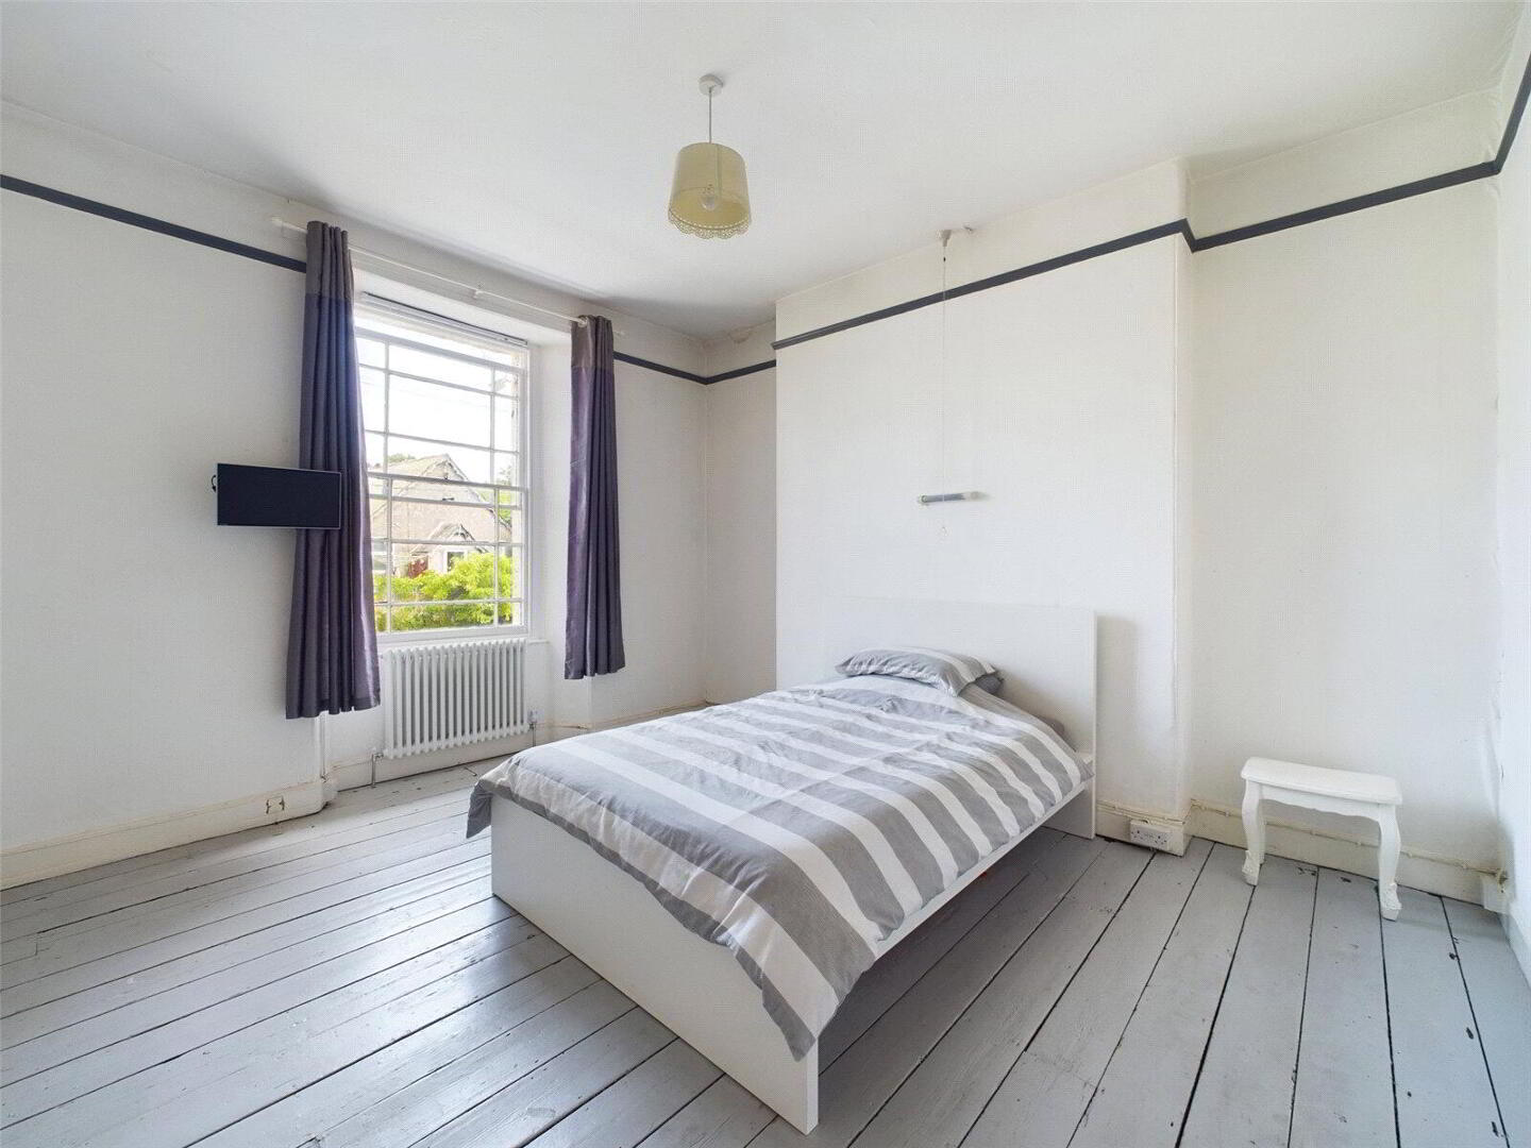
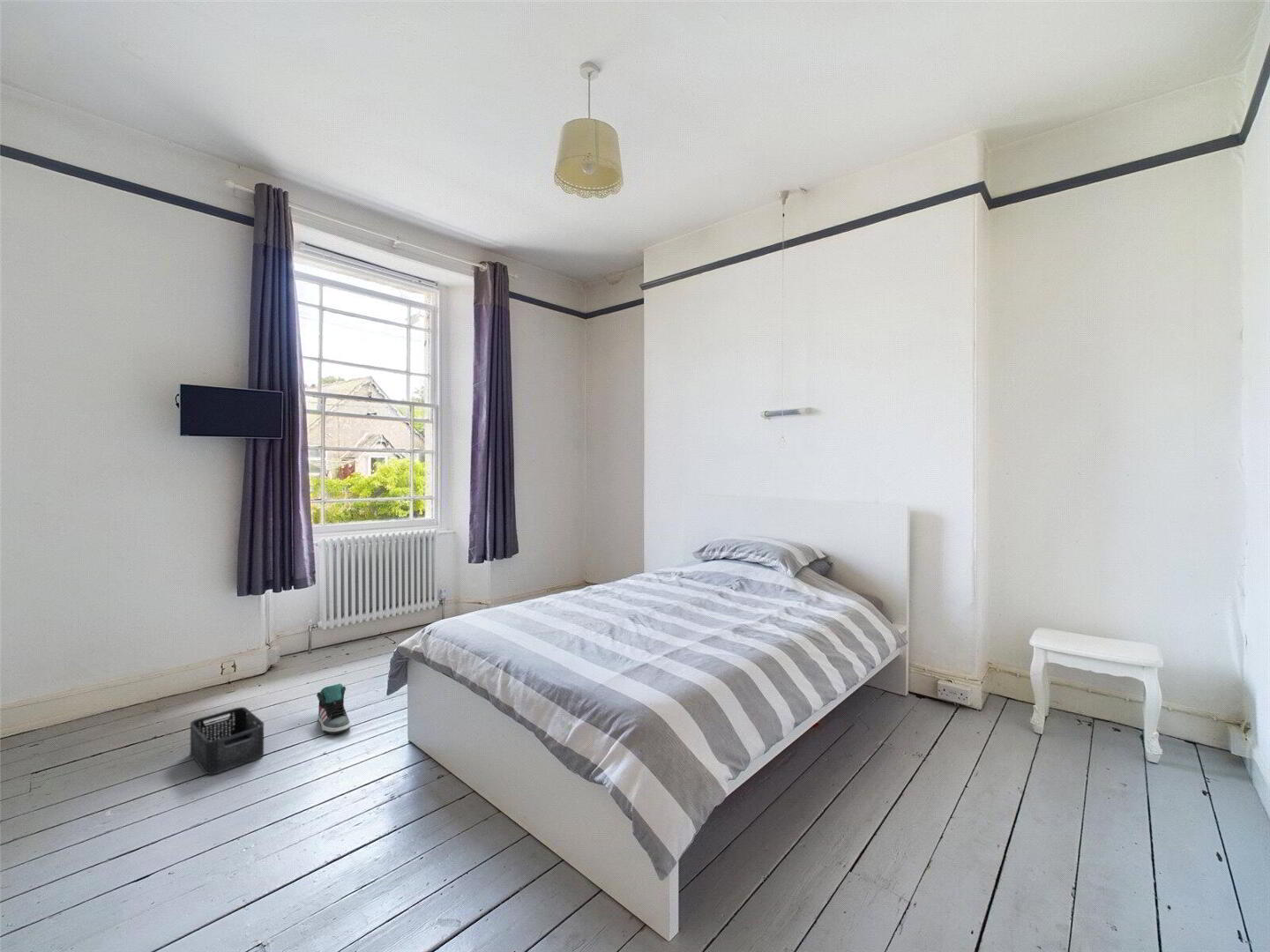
+ storage bin [189,706,265,775]
+ sneaker [316,682,351,734]
